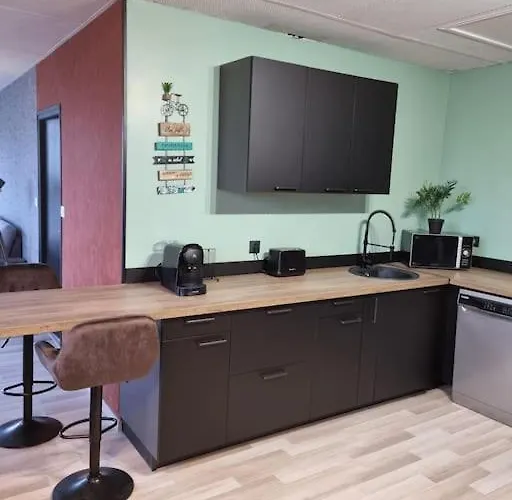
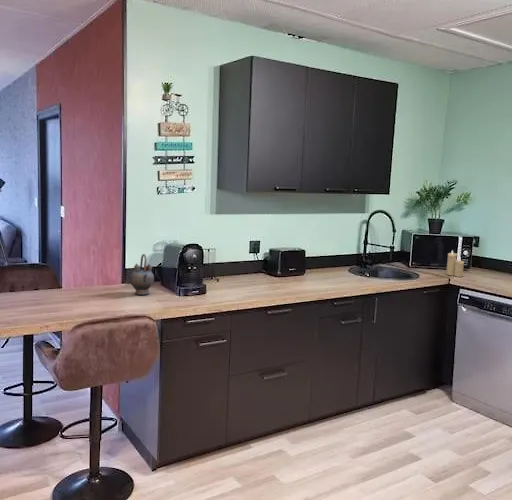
+ candle [446,249,465,278]
+ teapot [130,253,155,296]
